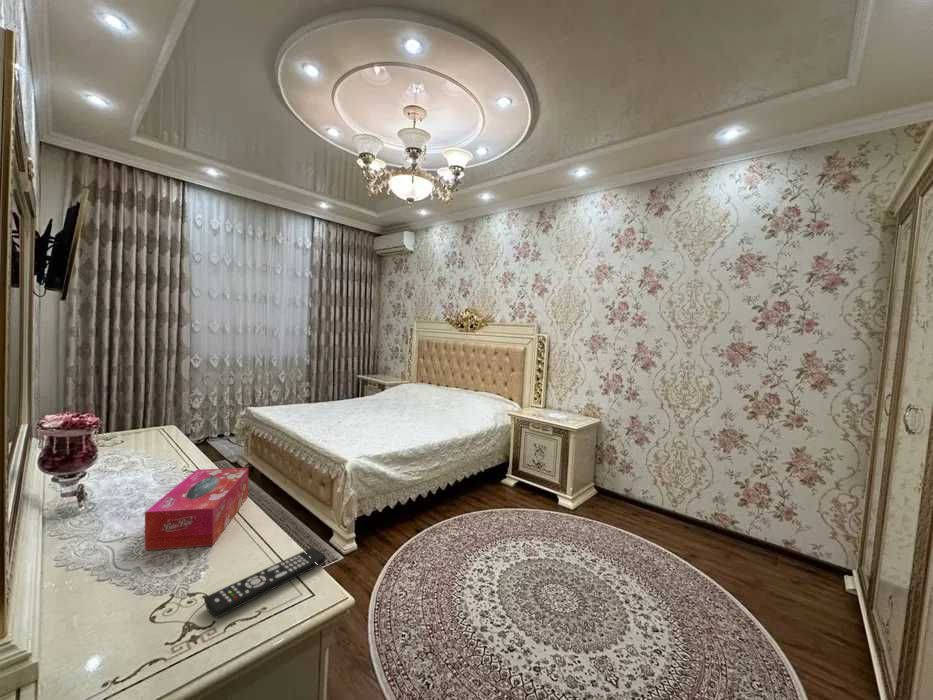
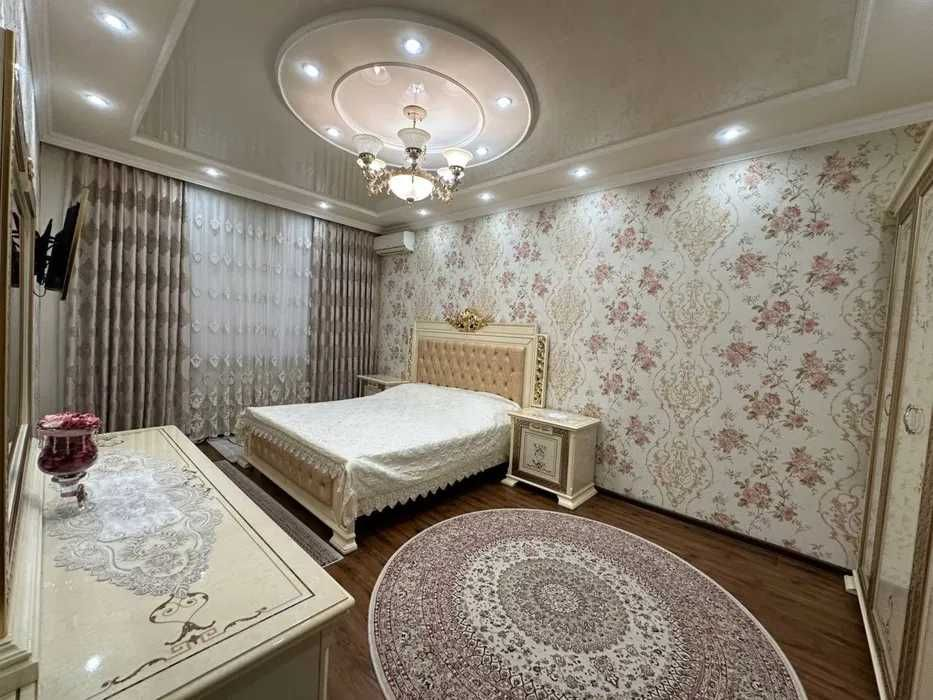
- tissue box [144,467,249,551]
- remote control [203,547,327,619]
